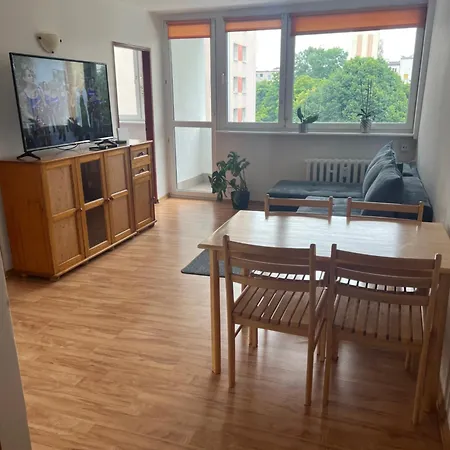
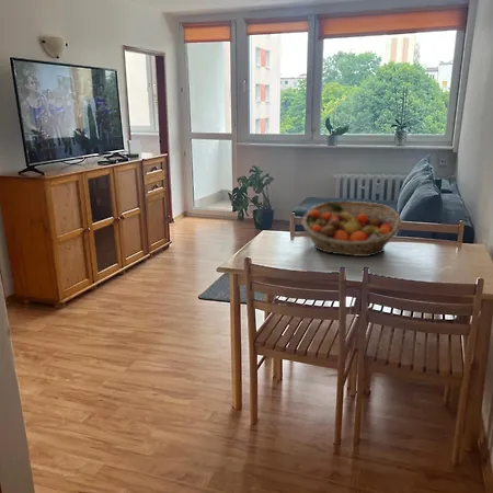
+ fruit basket [300,200,403,257]
